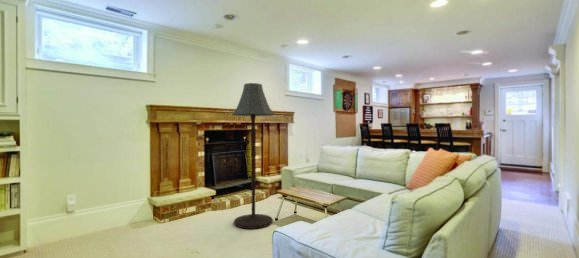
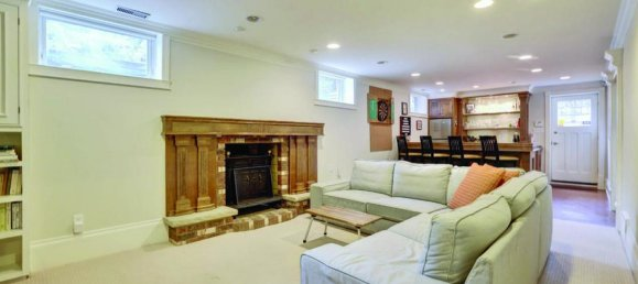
- floor lamp [231,82,276,230]
